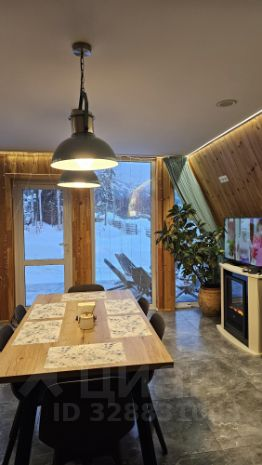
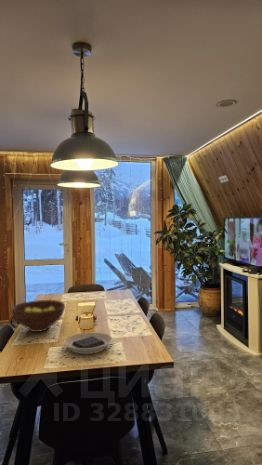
+ plate [63,331,113,355]
+ fruit bowl [11,299,66,333]
